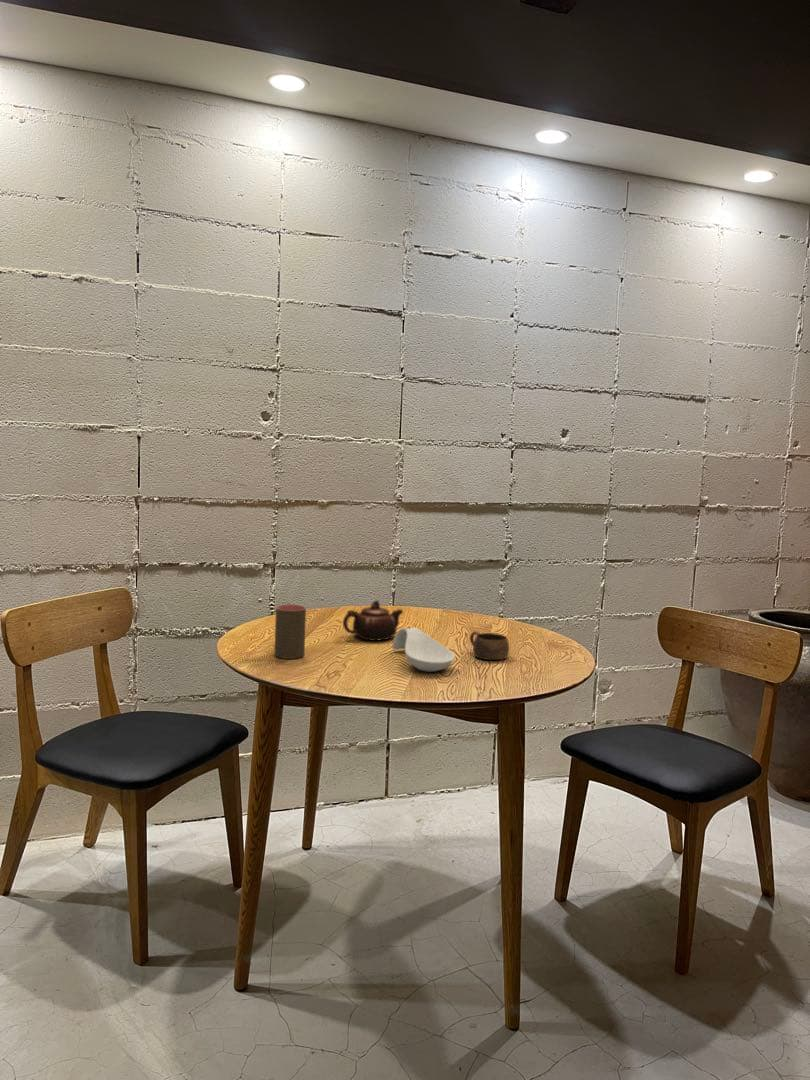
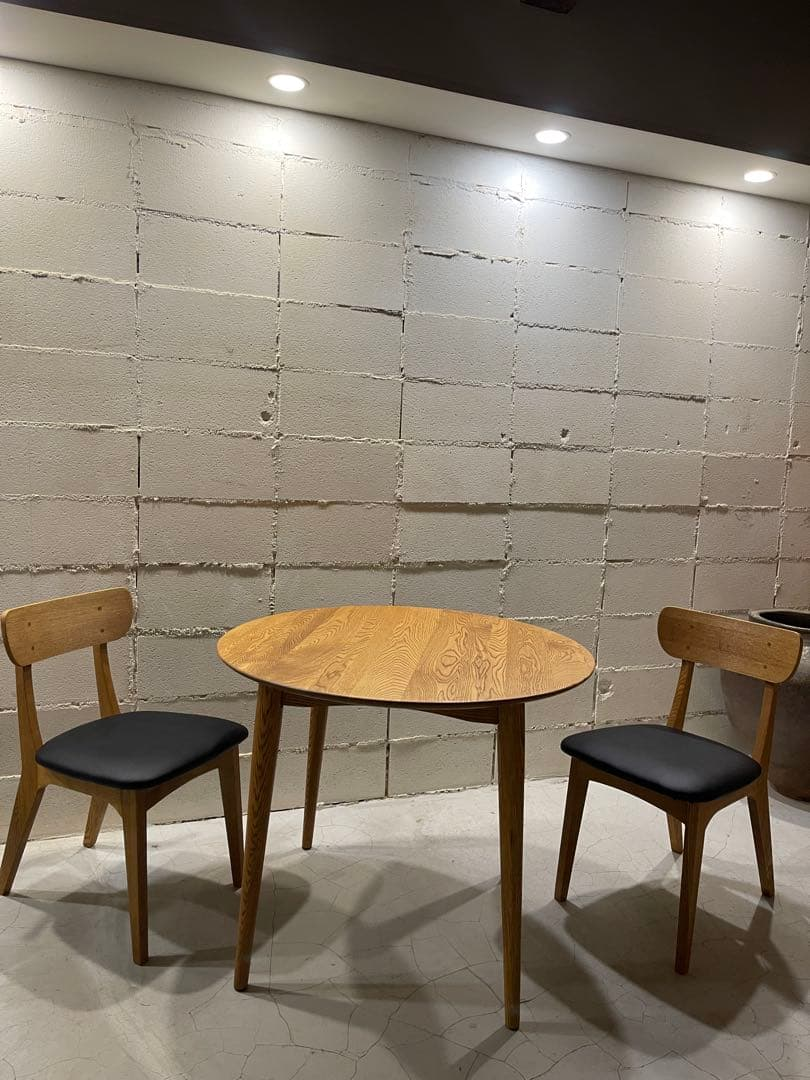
- cup [469,630,510,661]
- spoon rest [391,627,456,673]
- cup [274,603,307,660]
- teapot [342,599,404,642]
